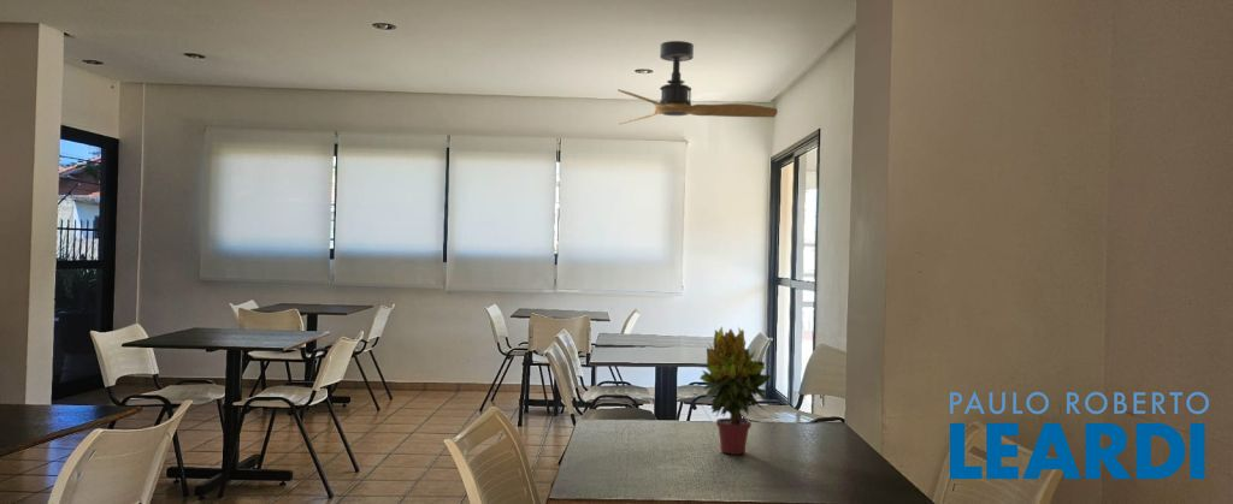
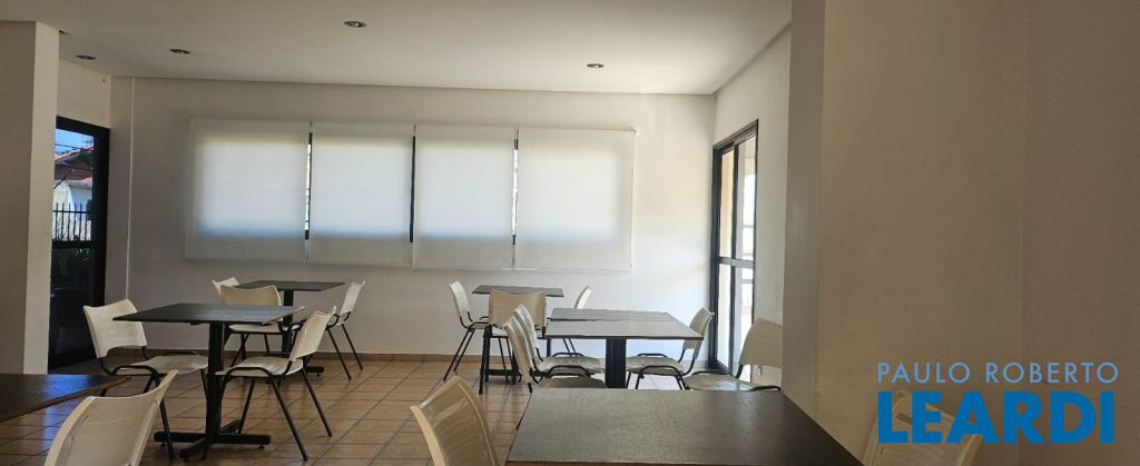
- ceiling fan [616,40,779,125]
- potted plant [698,326,772,456]
